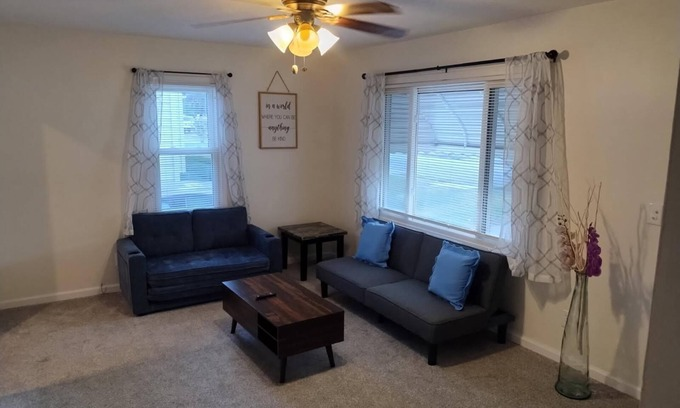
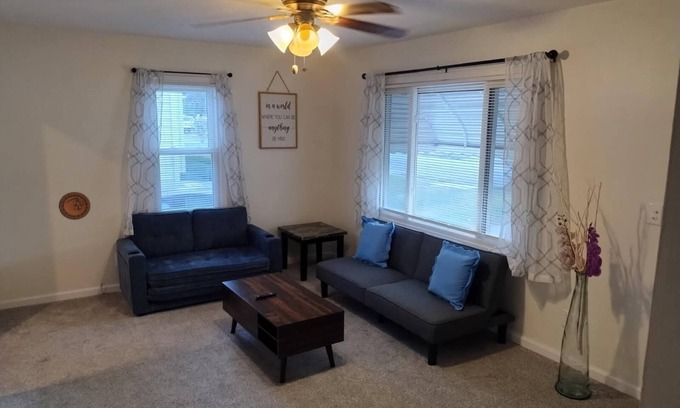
+ decorative plate [58,191,91,221]
